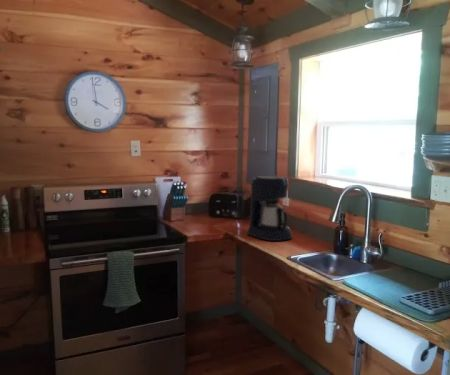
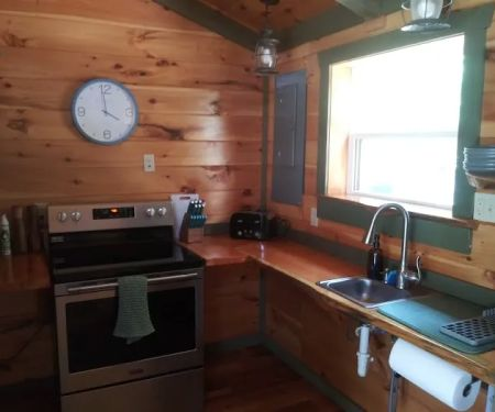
- coffee maker [246,174,294,242]
